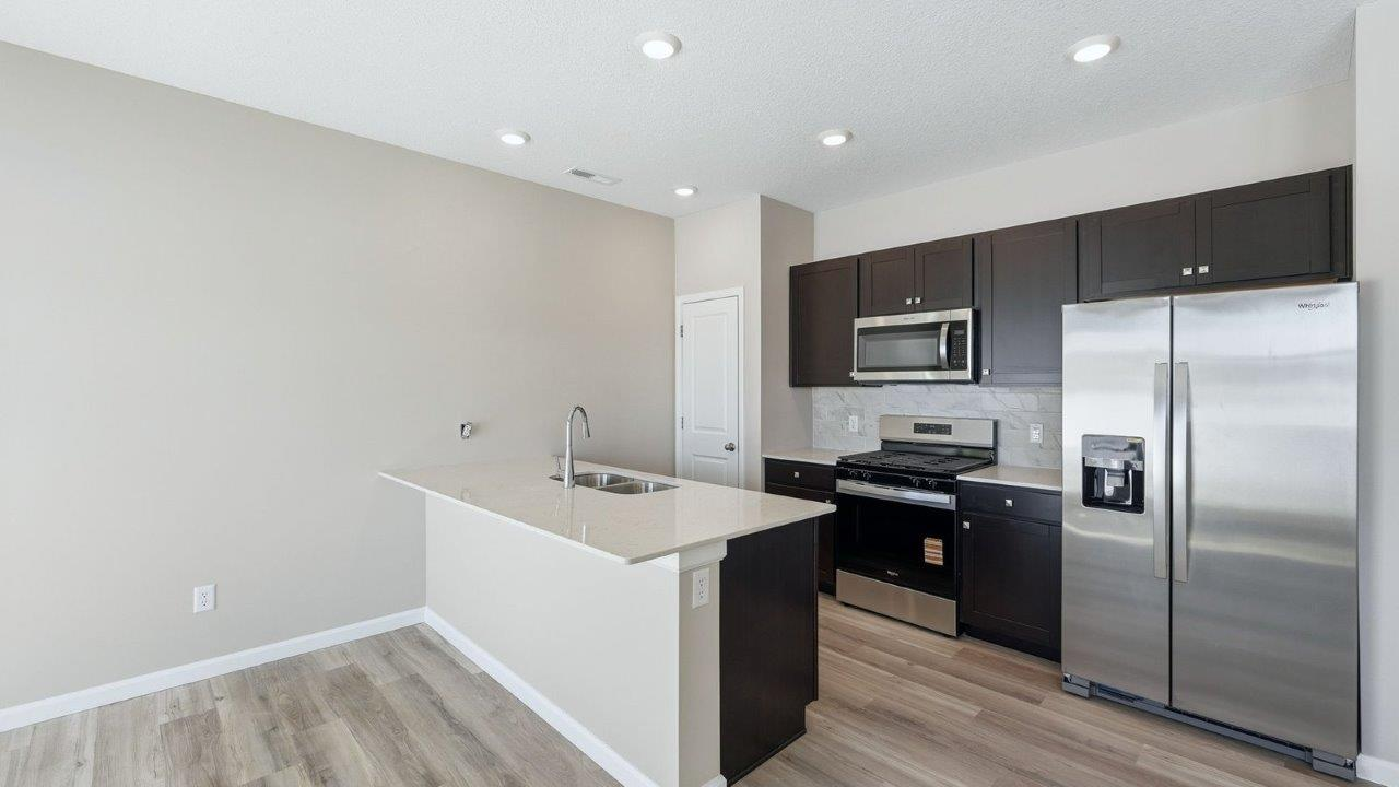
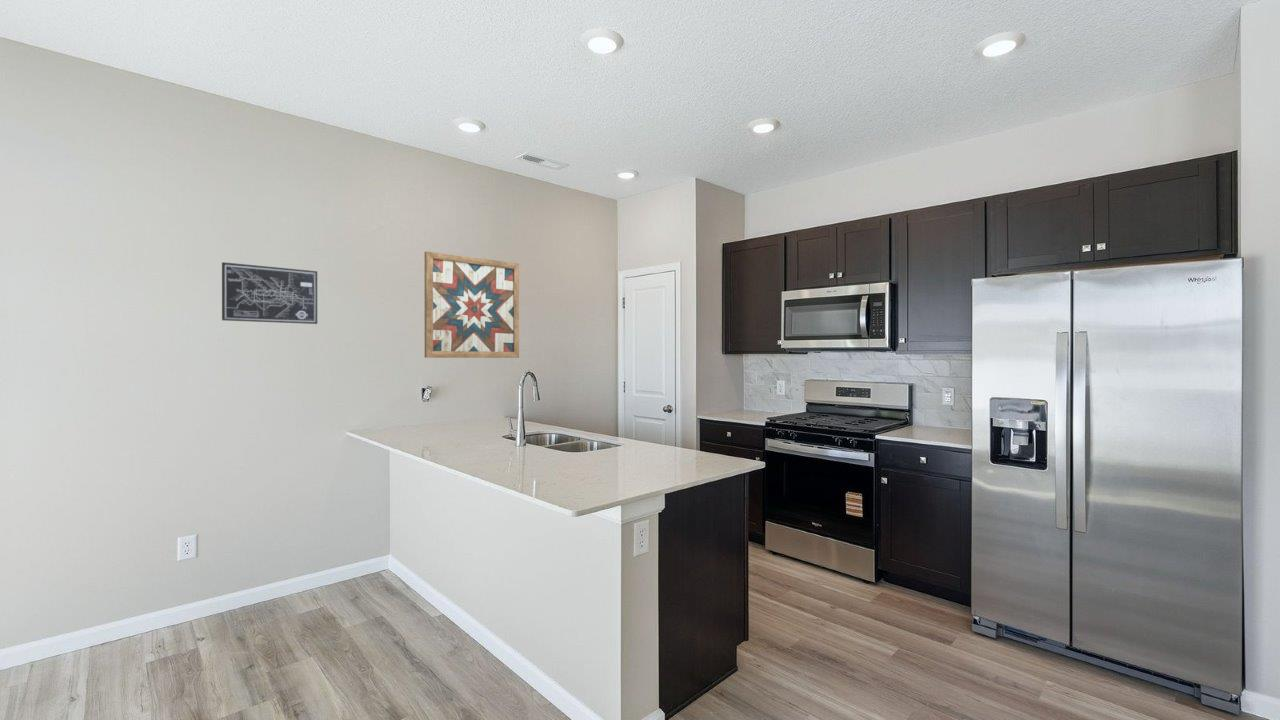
+ wall art [221,261,318,325]
+ wall art [424,250,520,359]
